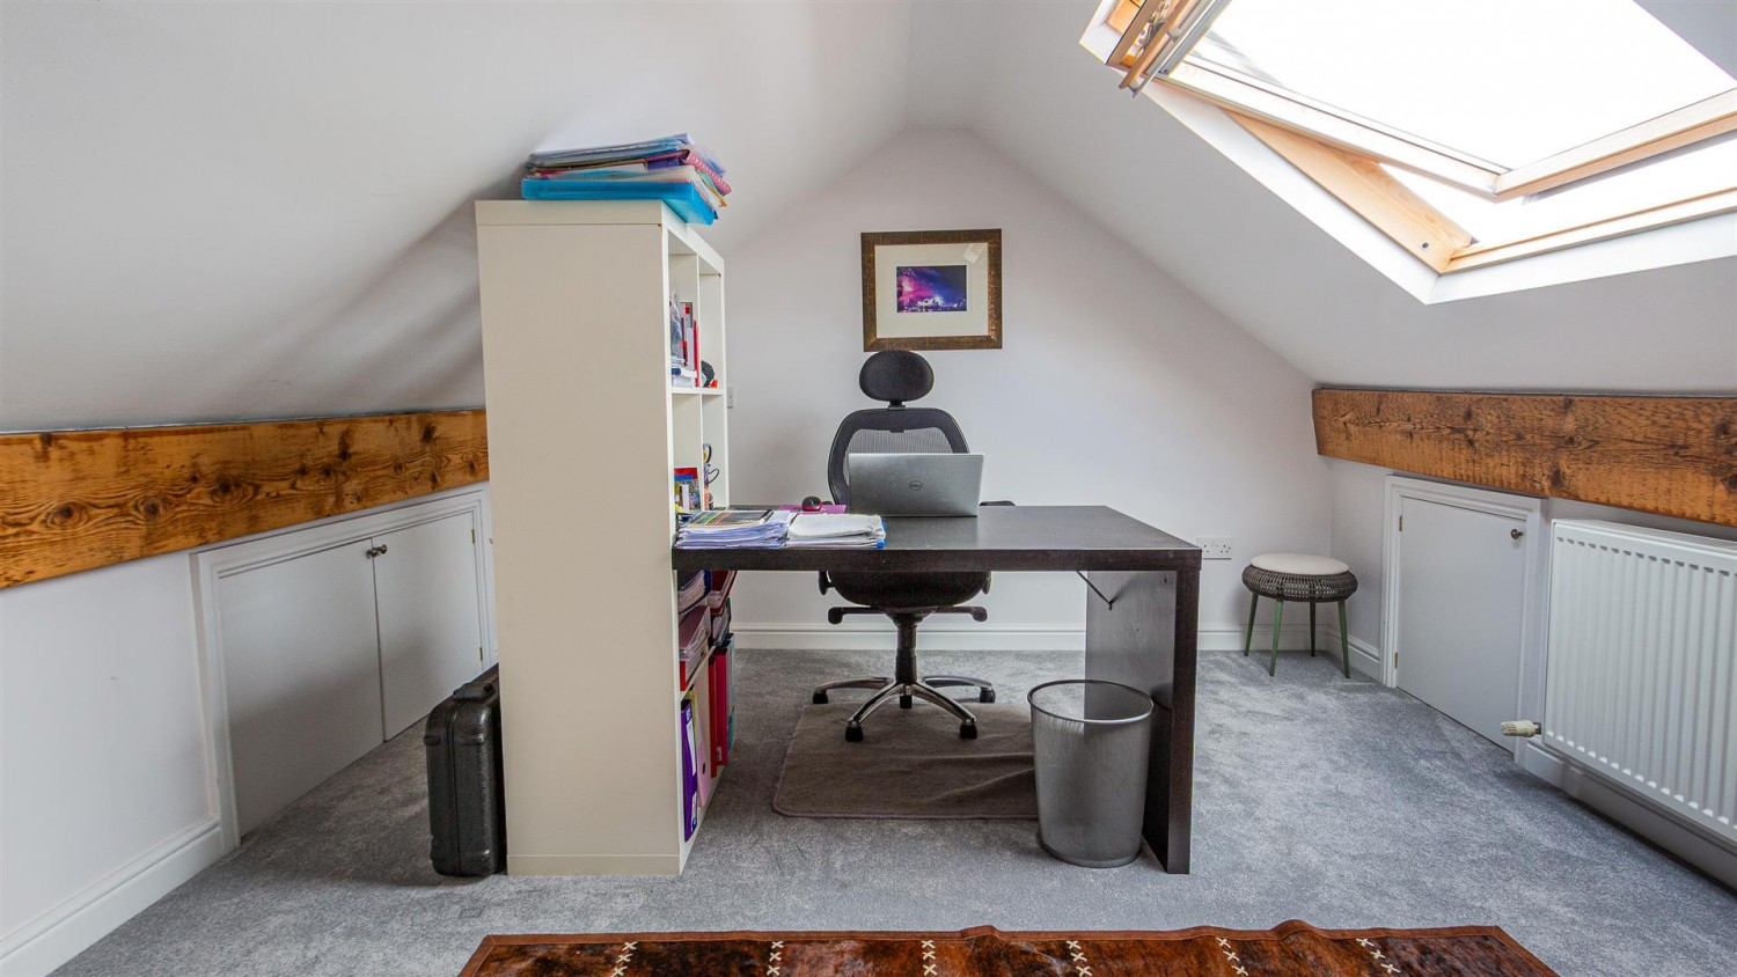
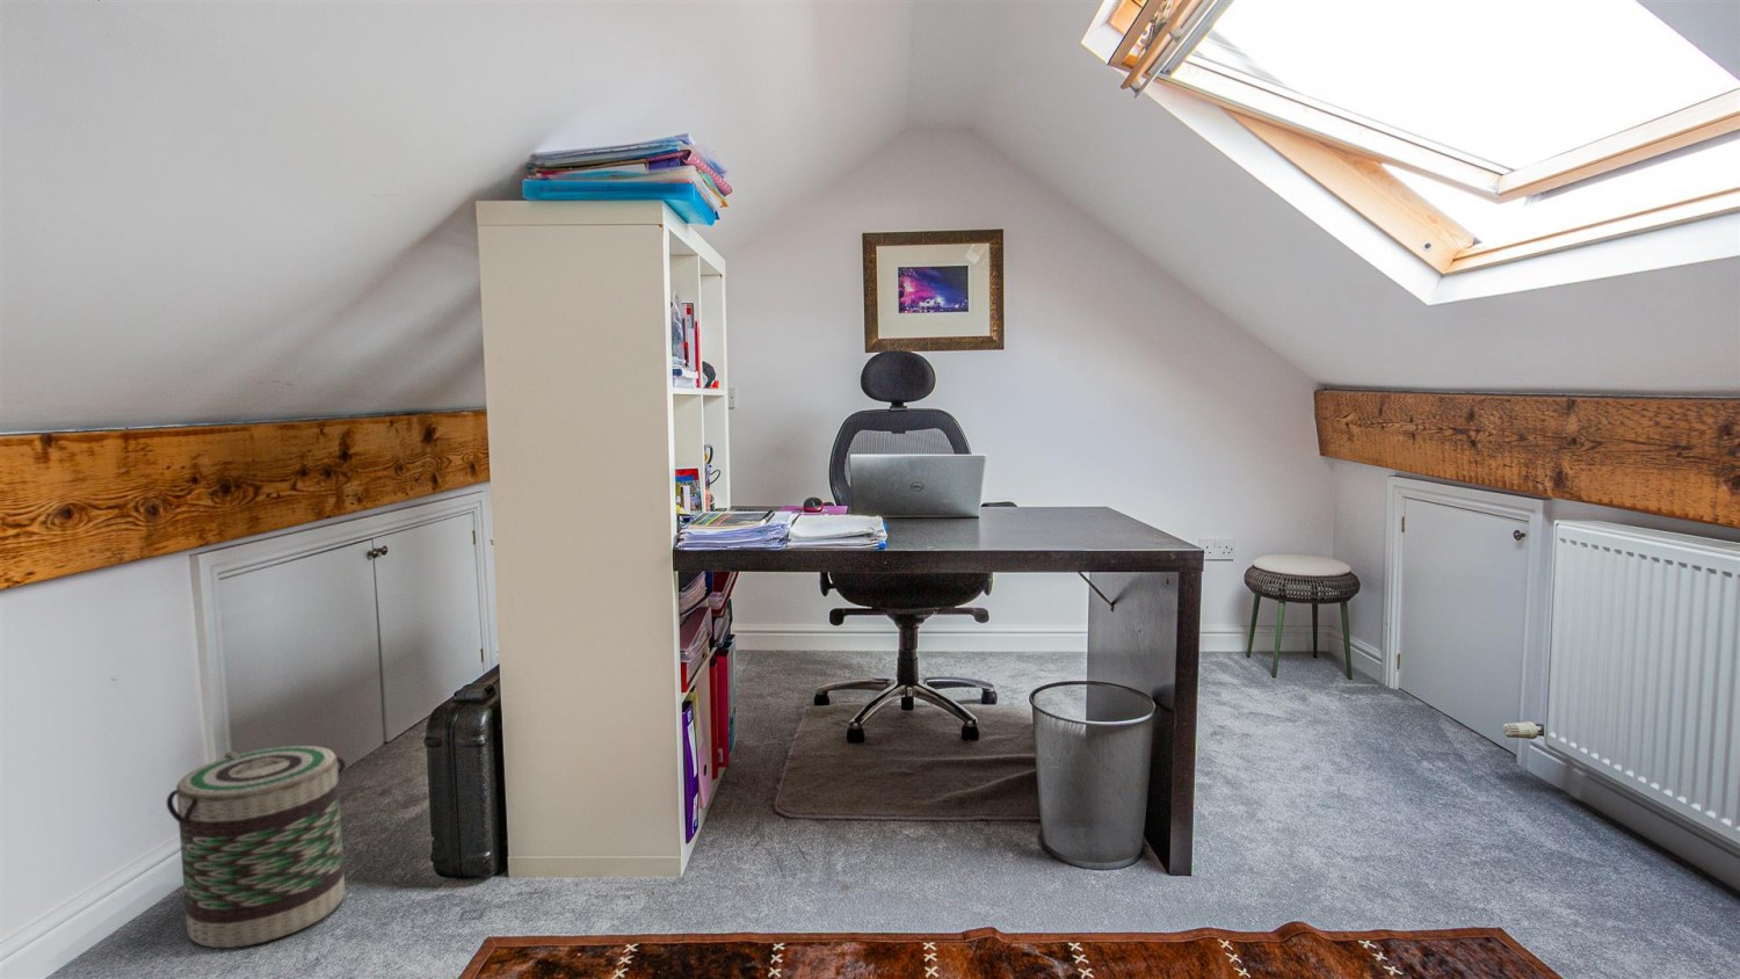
+ basket [166,745,347,949]
